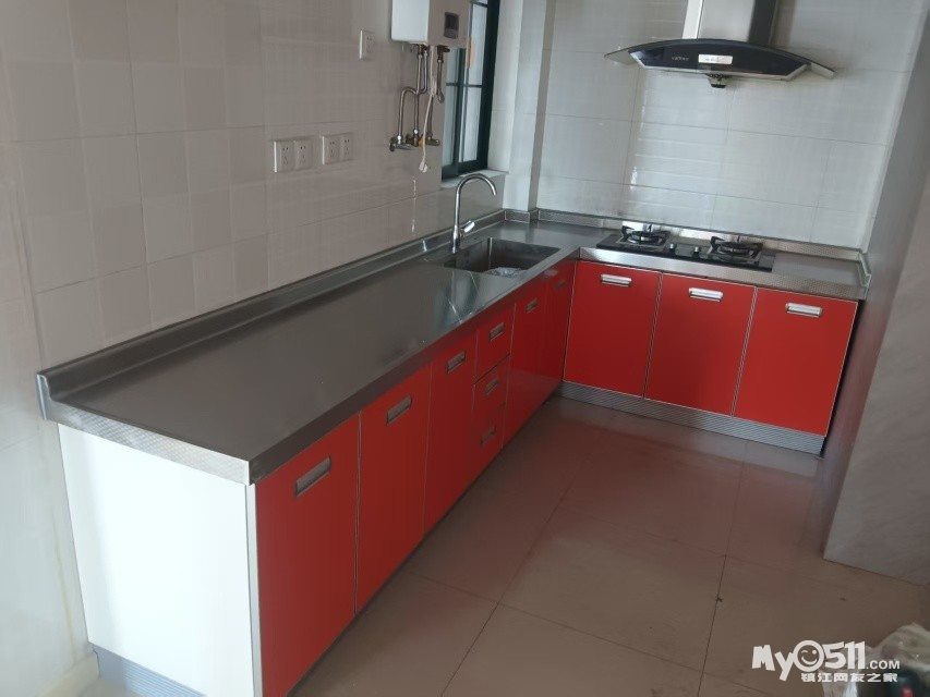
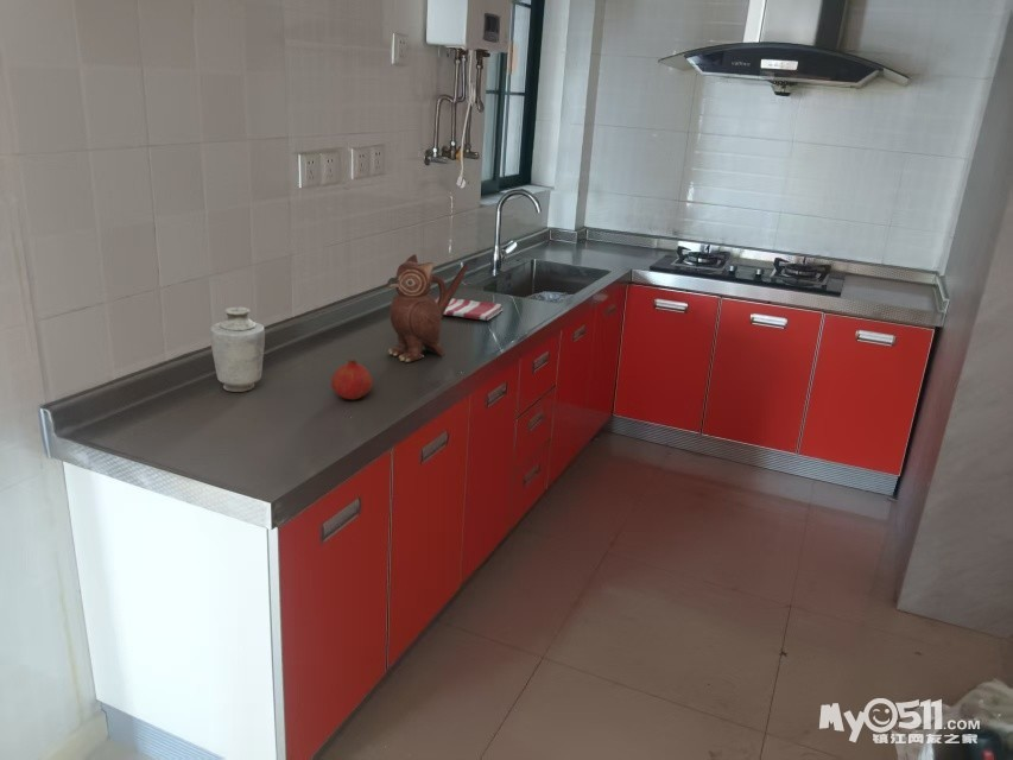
+ teapot [386,253,469,363]
+ vase [209,305,266,393]
+ dish towel [435,296,504,322]
+ fruit [330,359,374,400]
